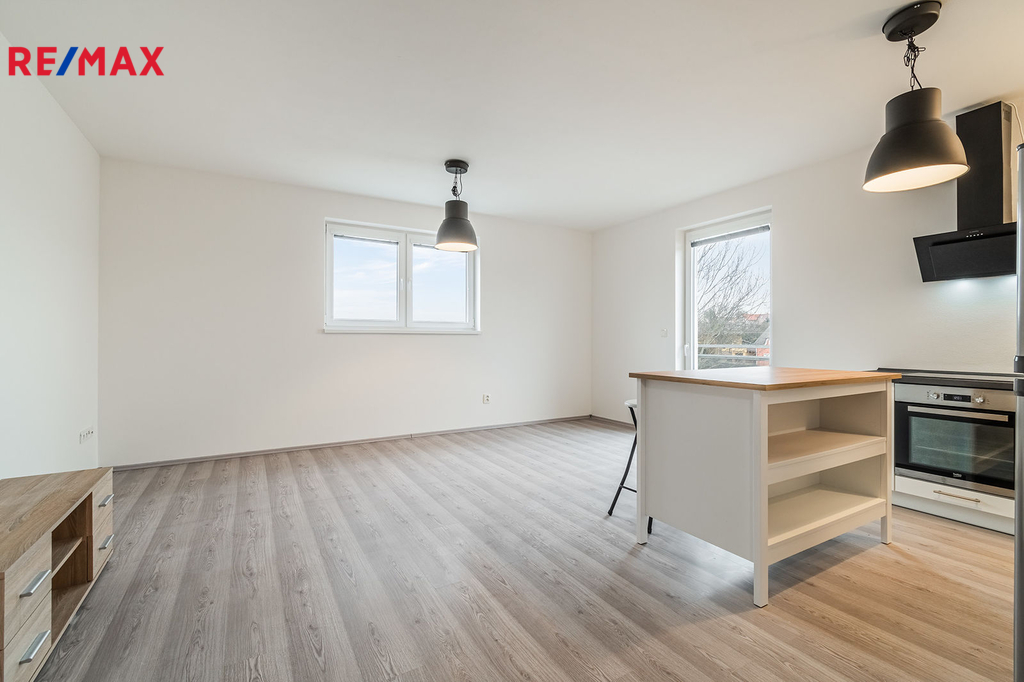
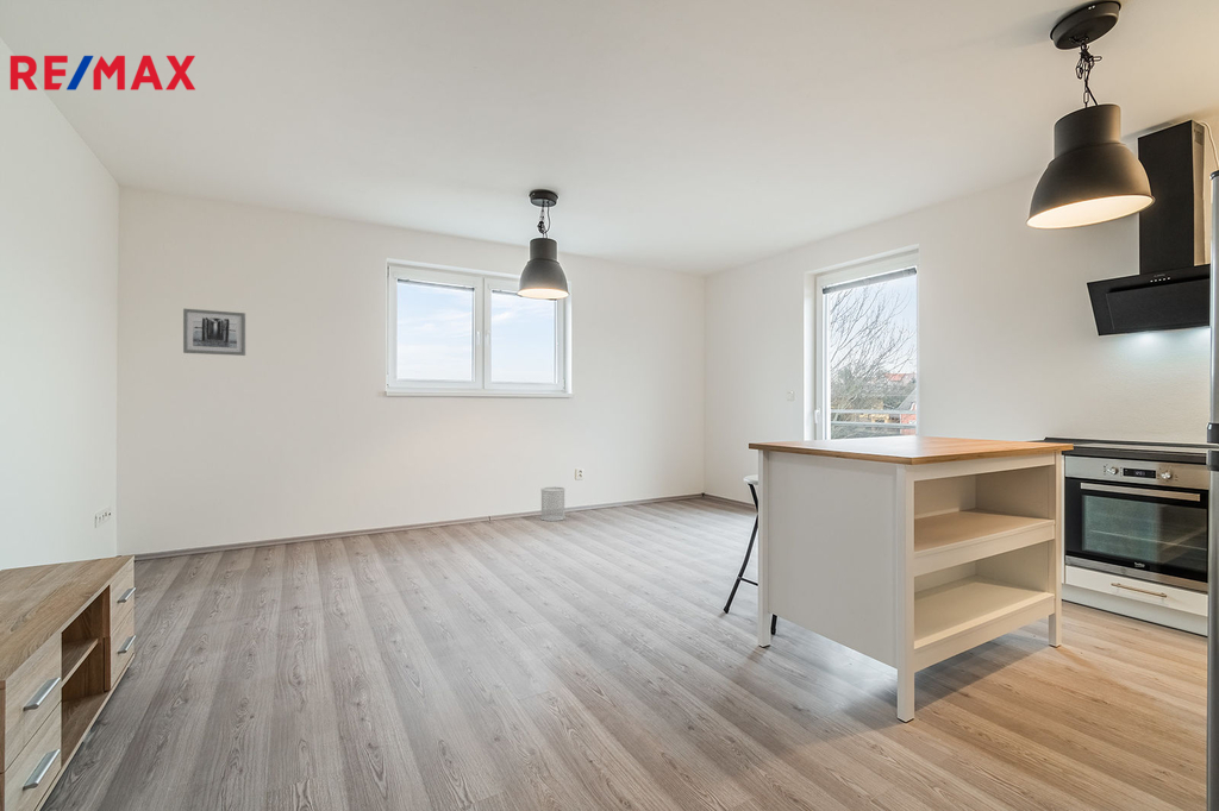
+ wastebasket [539,485,567,522]
+ wall art [182,308,246,357]
